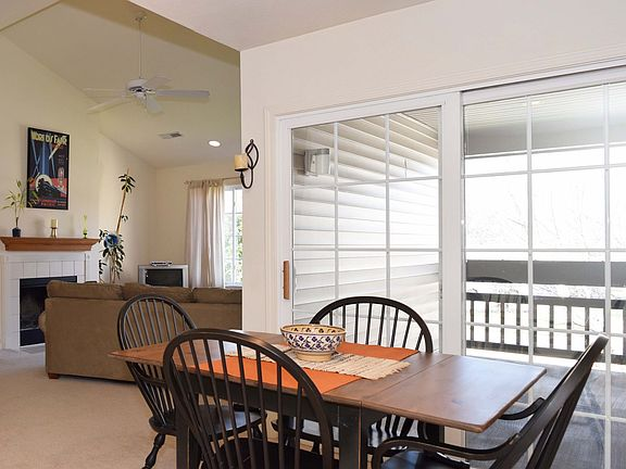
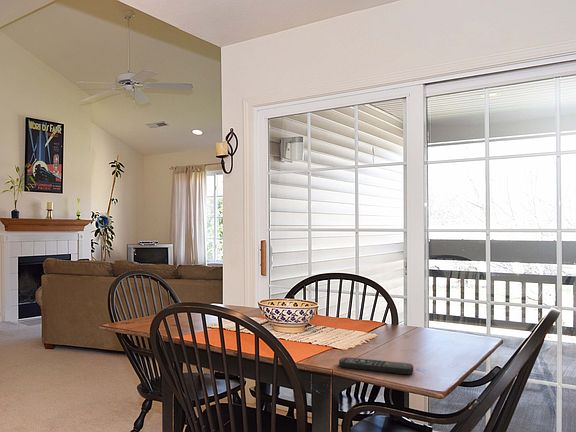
+ remote control [338,356,414,375]
